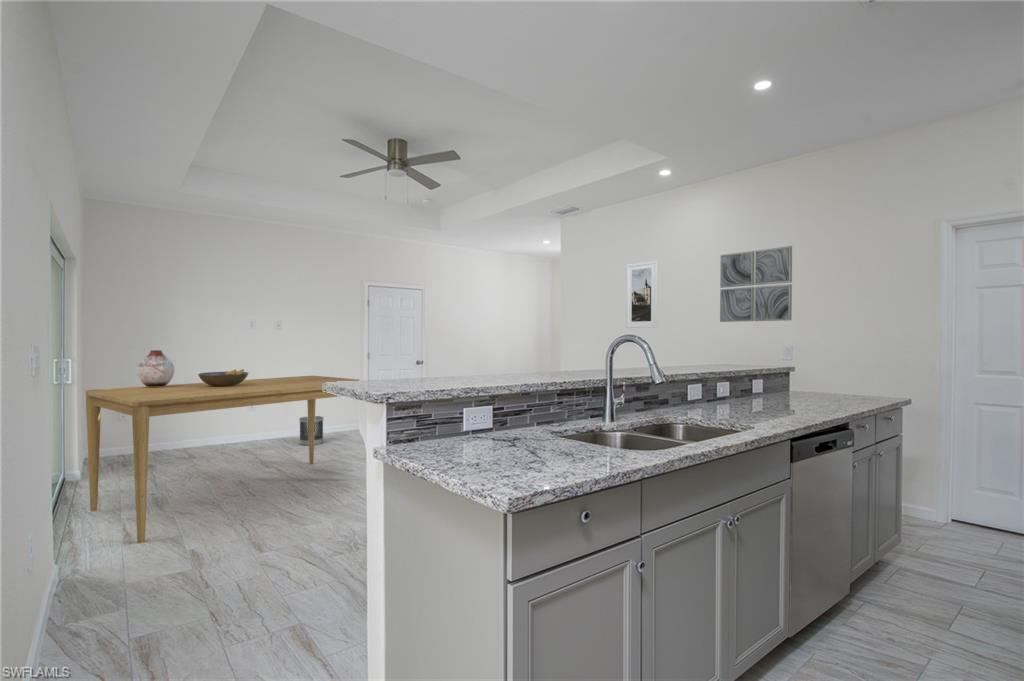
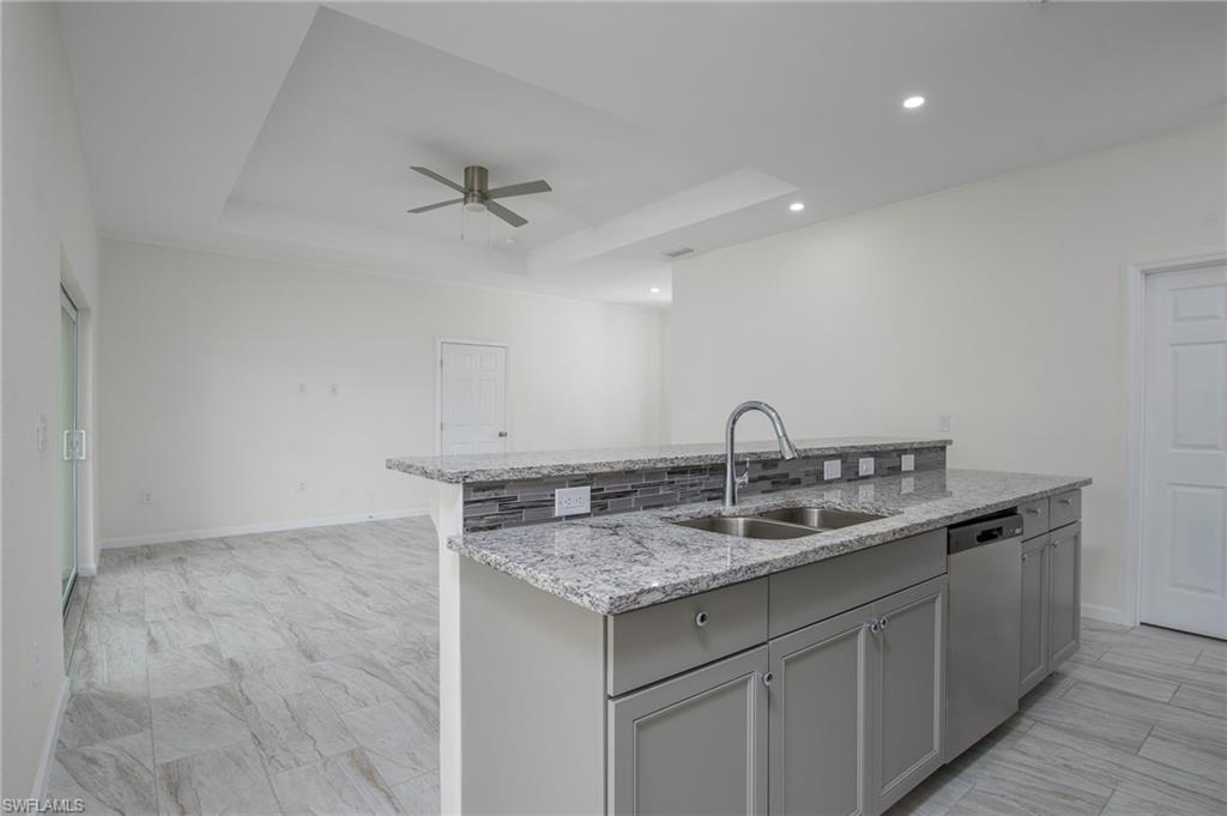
- wastebasket [298,415,324,447]
- dining table [84,375,360,544]
- wall art [719,245,793,323]
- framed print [625,260,659,329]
- fruit bowl [197,368,249,386]
- vase [136,349,175,387]
